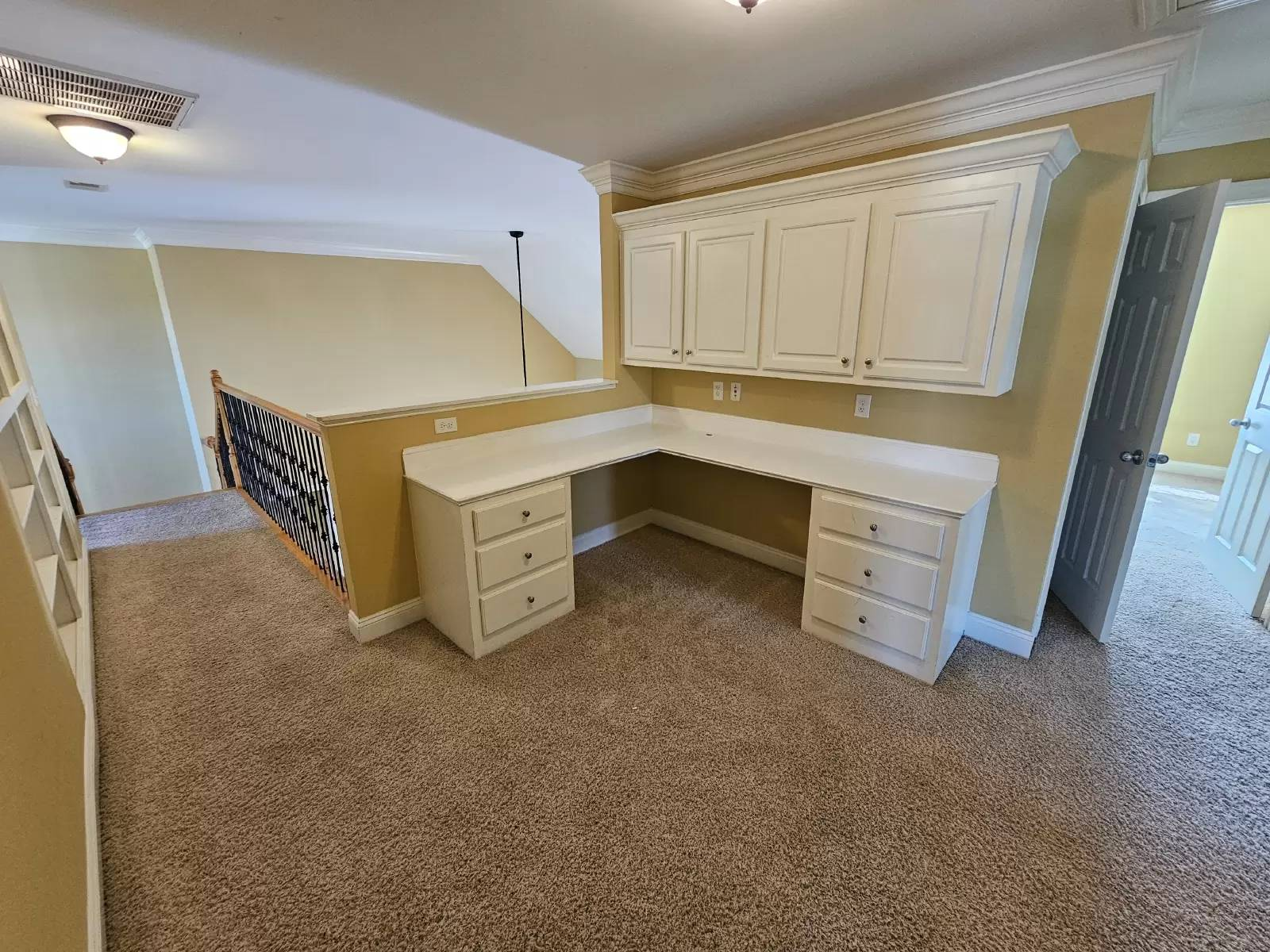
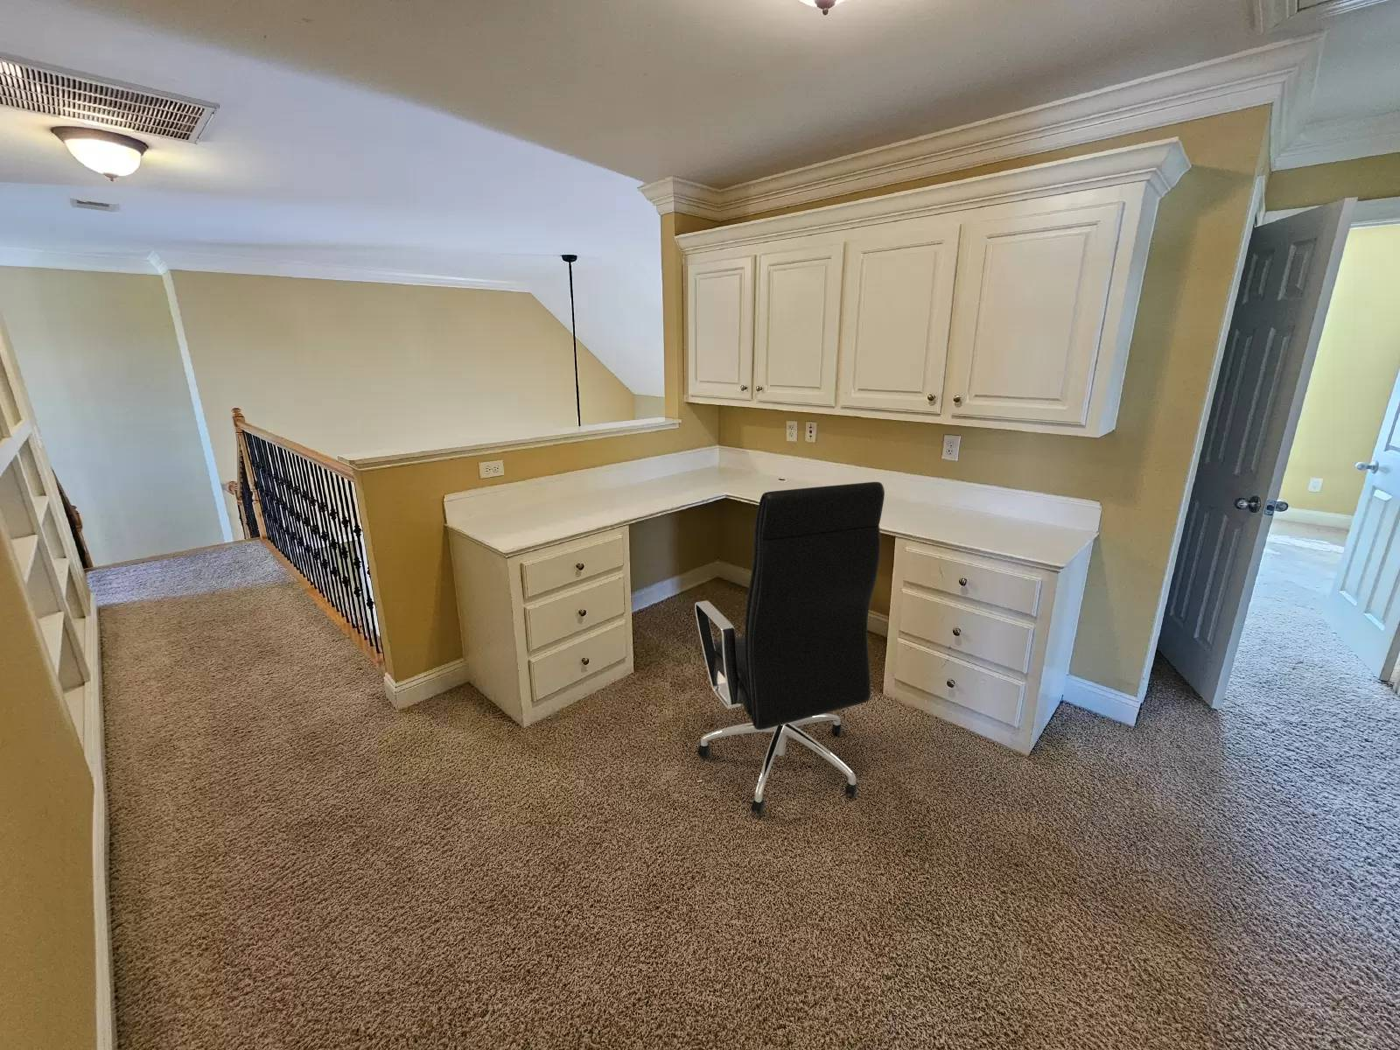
+ office chair [693,481,885,816]
